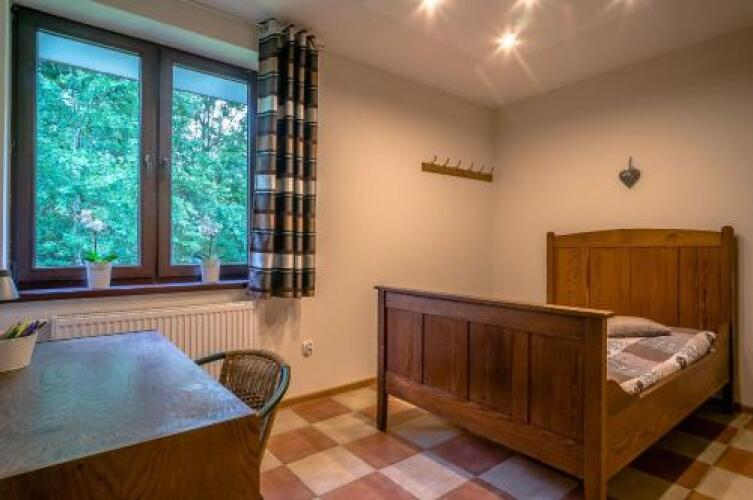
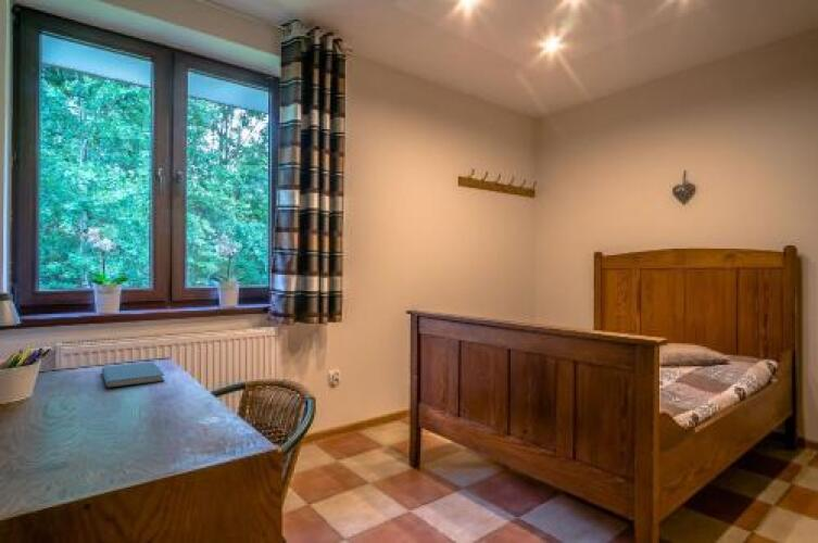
+ book [101,361,165,389]
